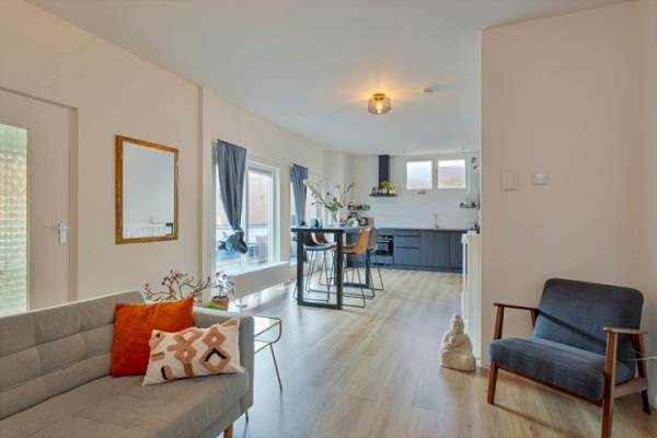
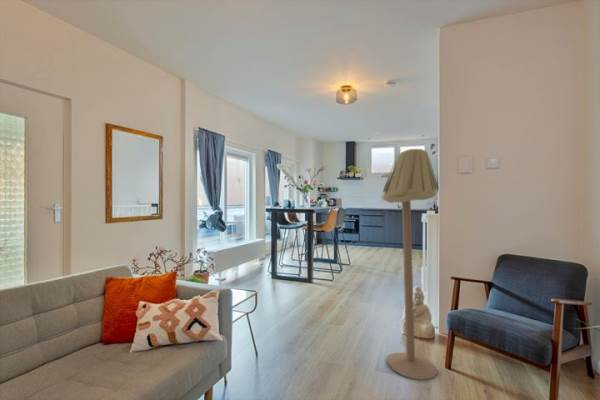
+ floor lamp [381,148,439,381]
